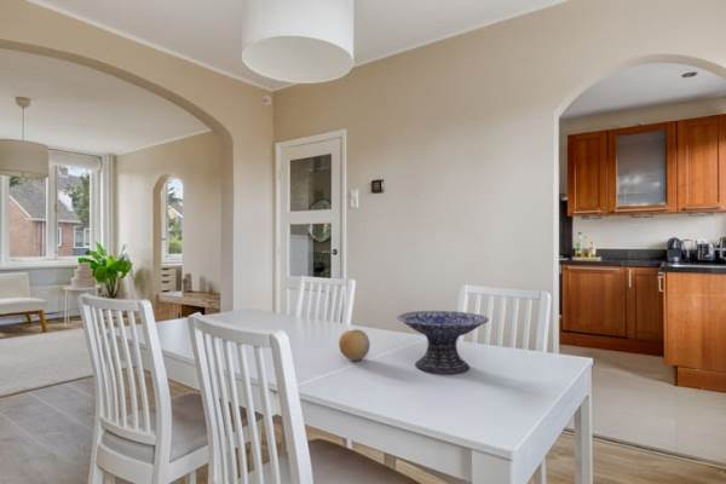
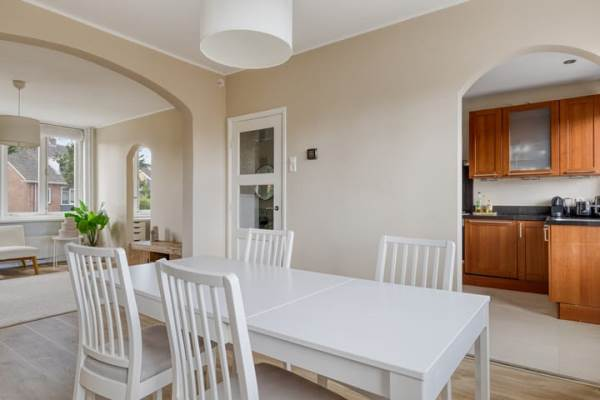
- fruit [338,328,371,362]
- decorative bowl [396,310,490,375]
